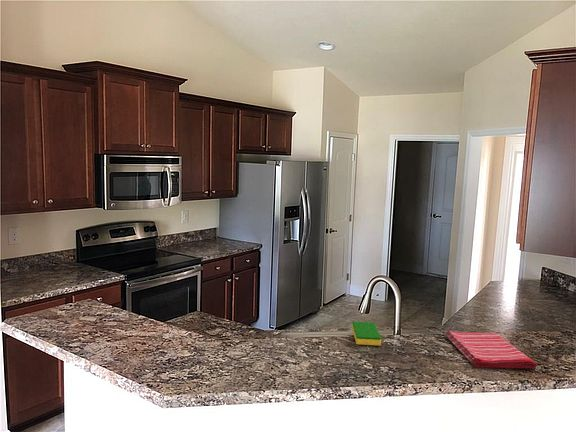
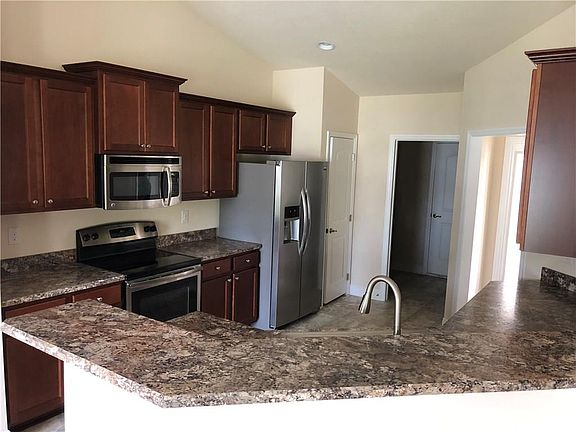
- dish towel [445,330,538,369]
- dish sponge [351,321,382,346]
